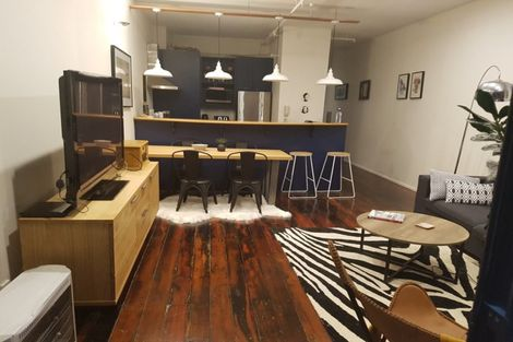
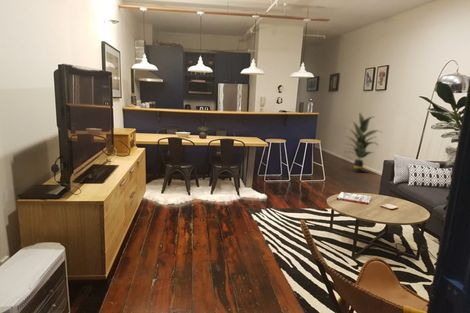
+ indoor plant [342,112,382,173]
